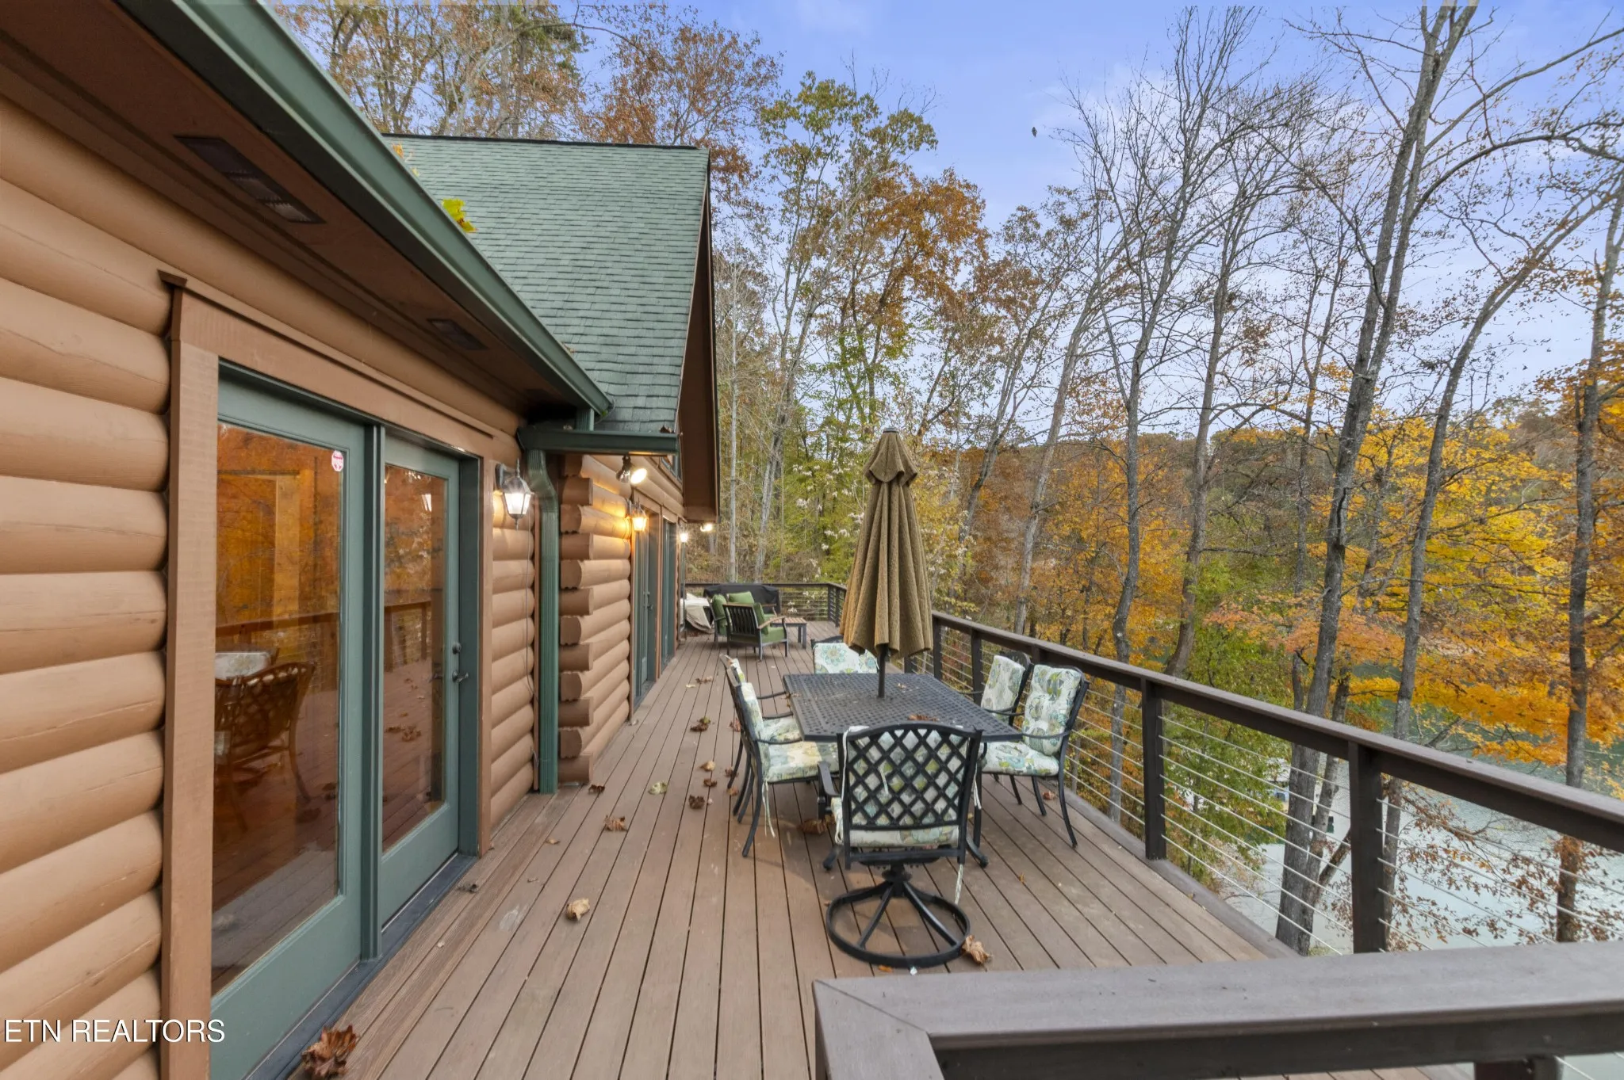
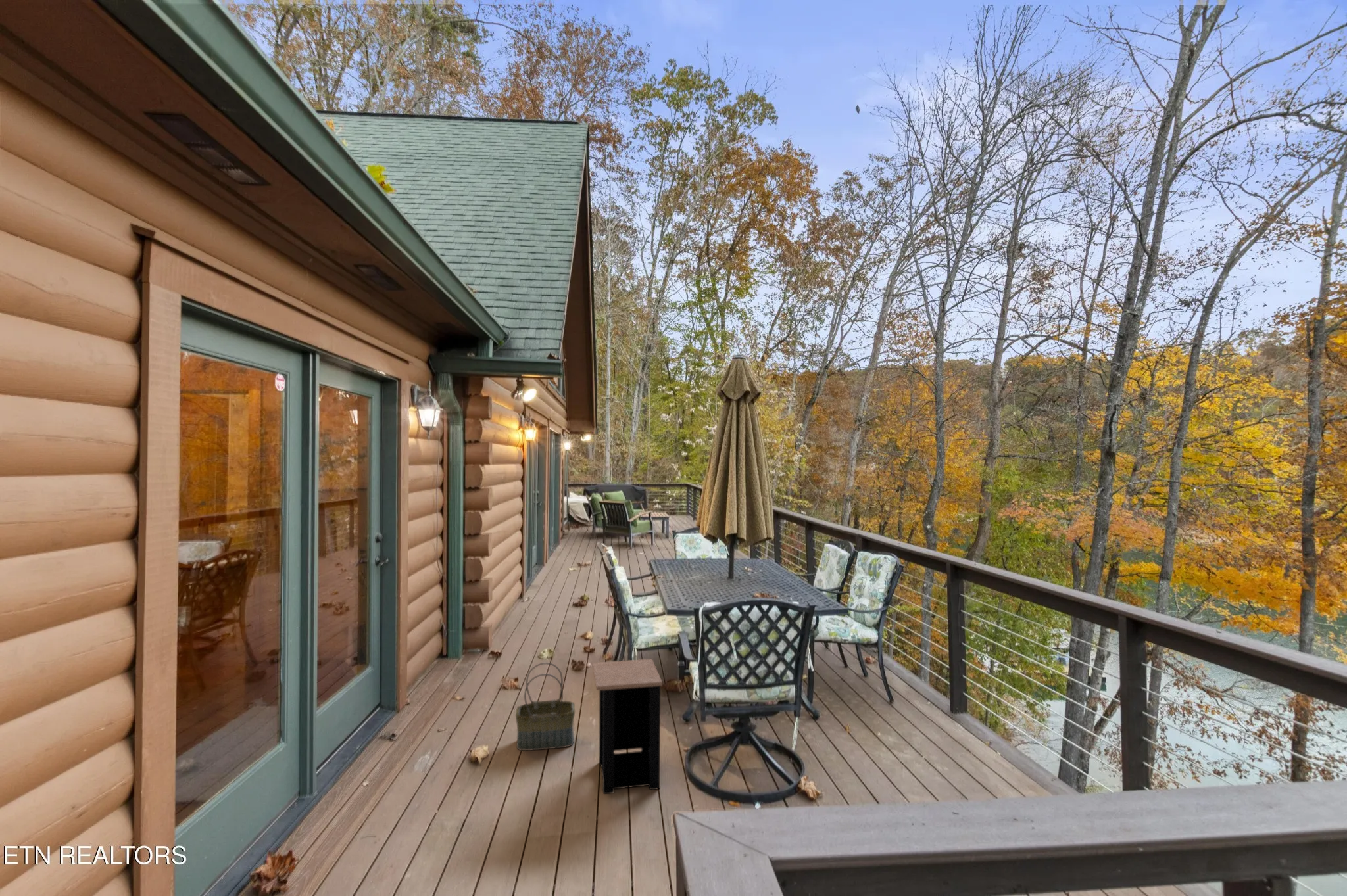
+ basket [515,662,576,751]
+ side table [592,658,663,795]
